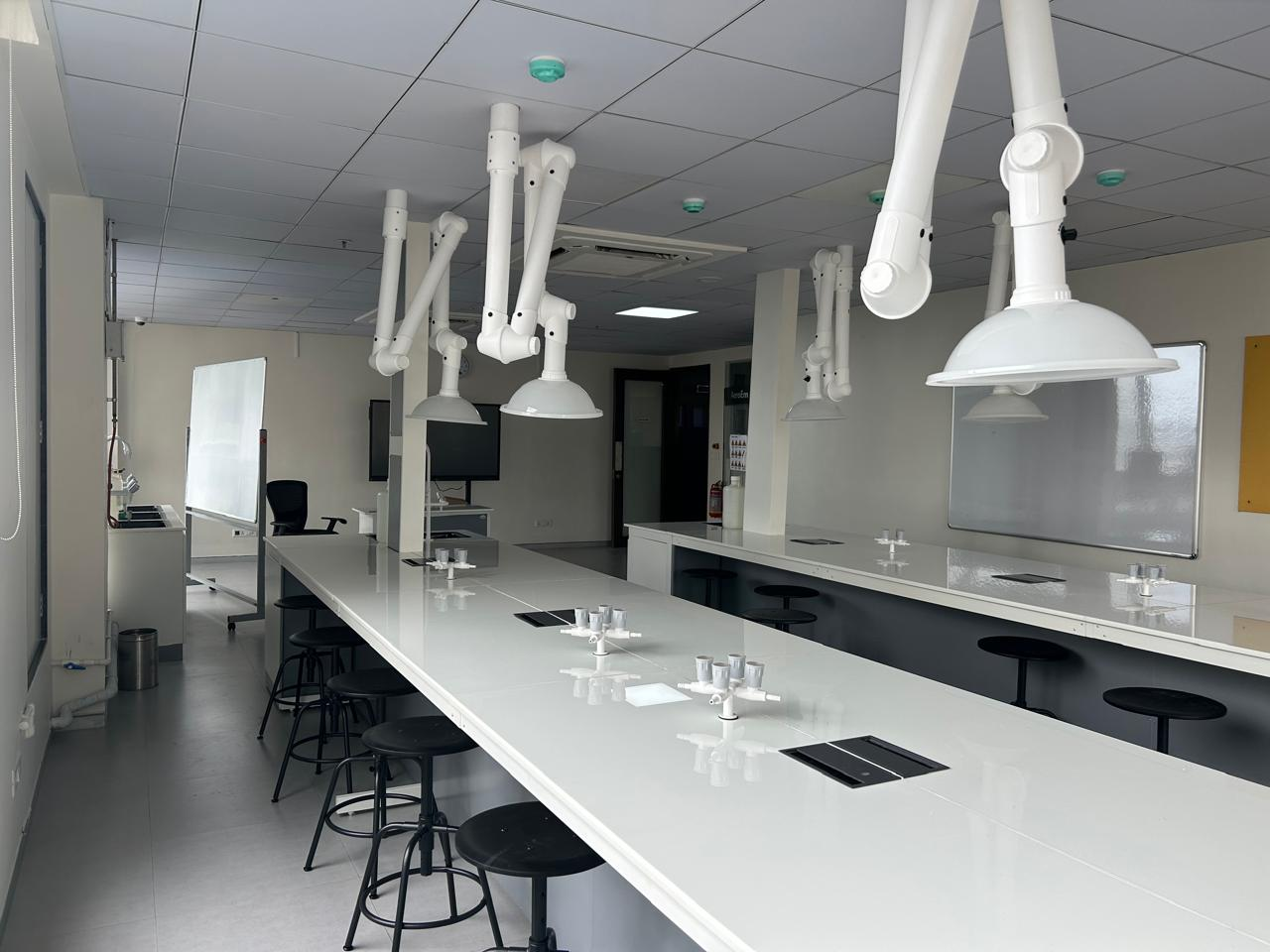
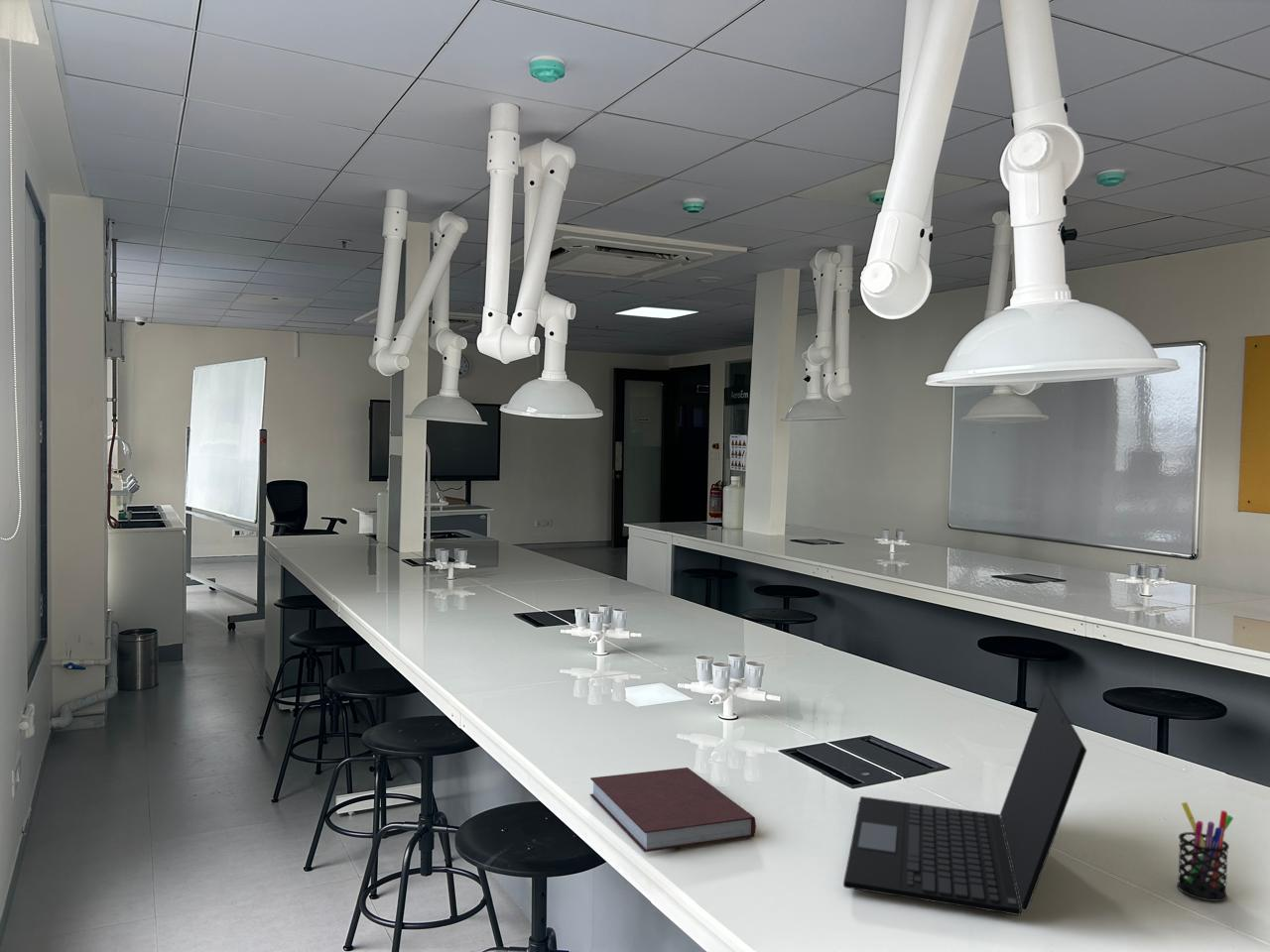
+ pen holder [1176,801,1234,902]
+ laptop [842,685,1087,916]
+ notebook [589,767,757,853]
